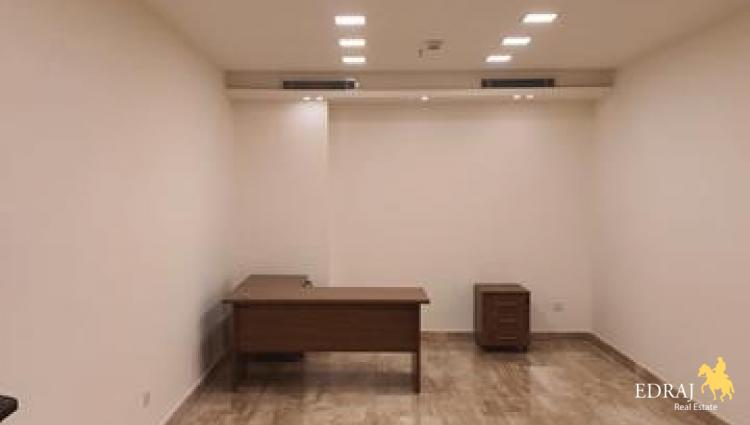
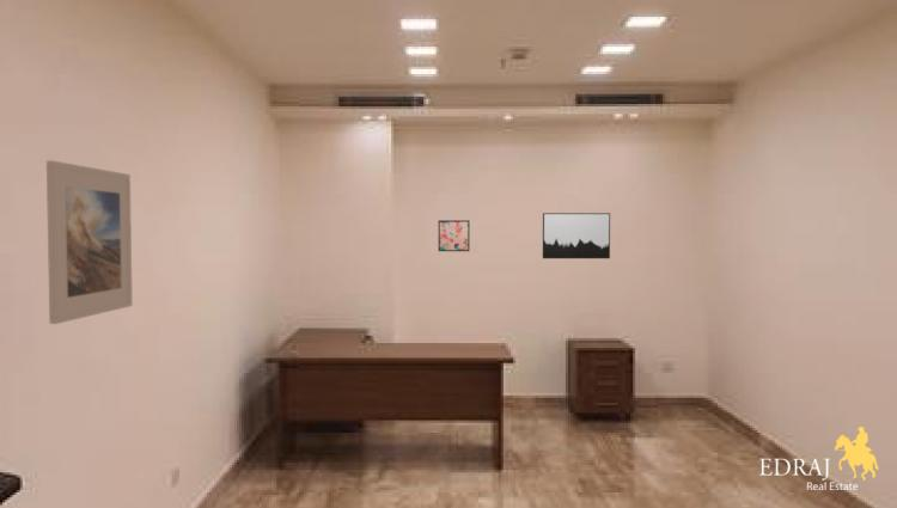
+ wall art [438,219,471,252]
+ wall art [542,212,611,259]
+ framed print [45,159,134,325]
